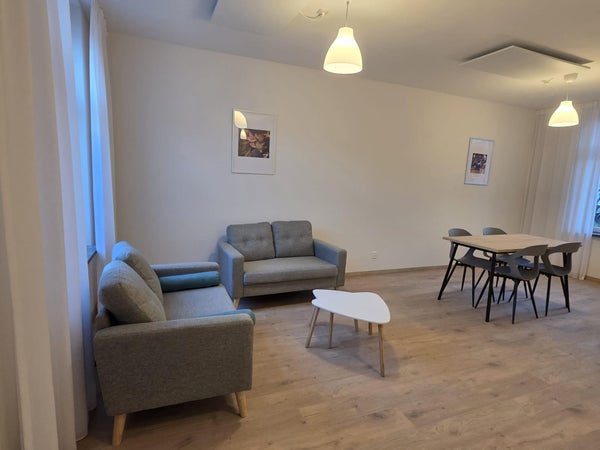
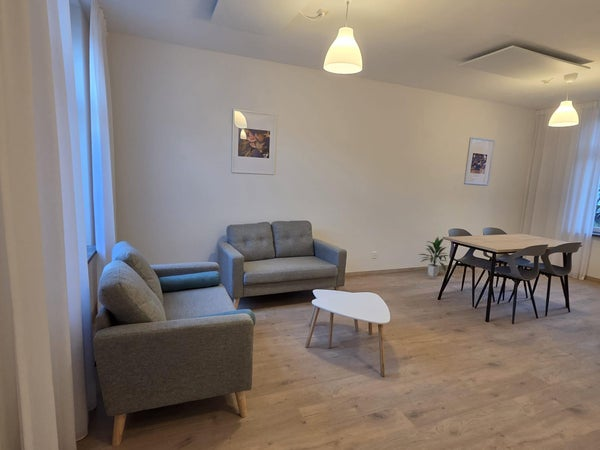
+ indoor plant [418,236,450,278]
